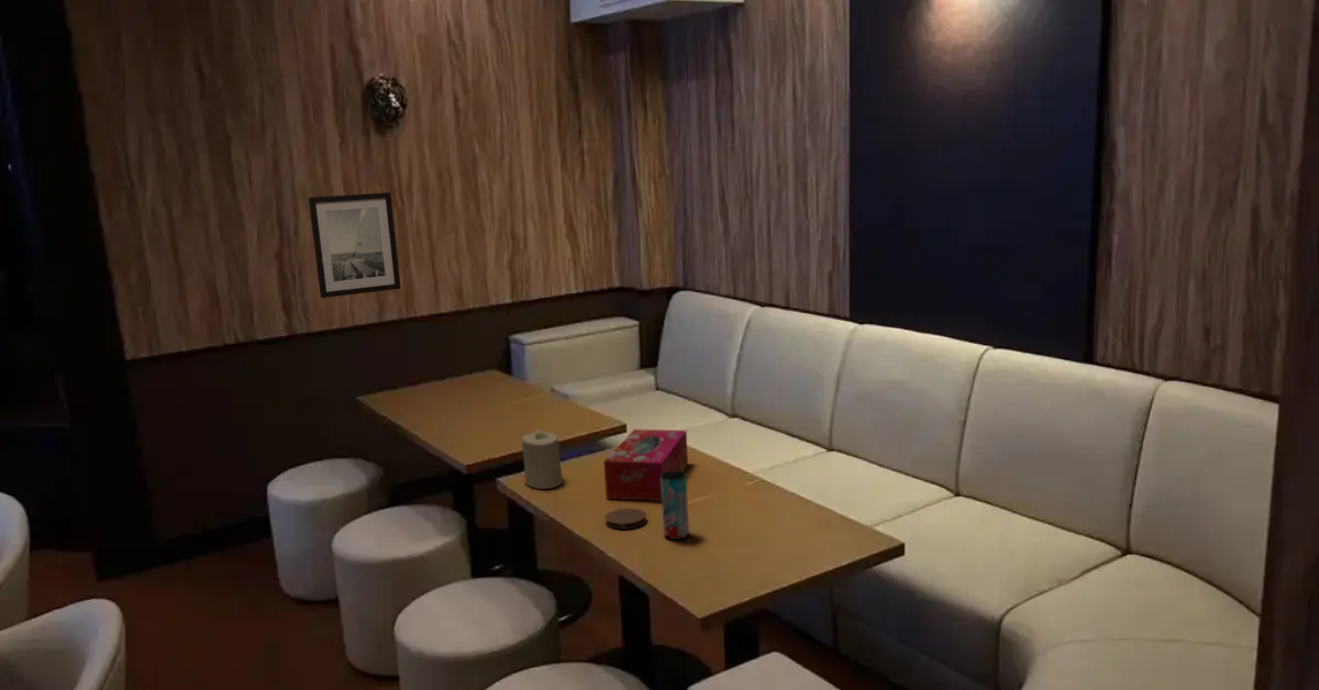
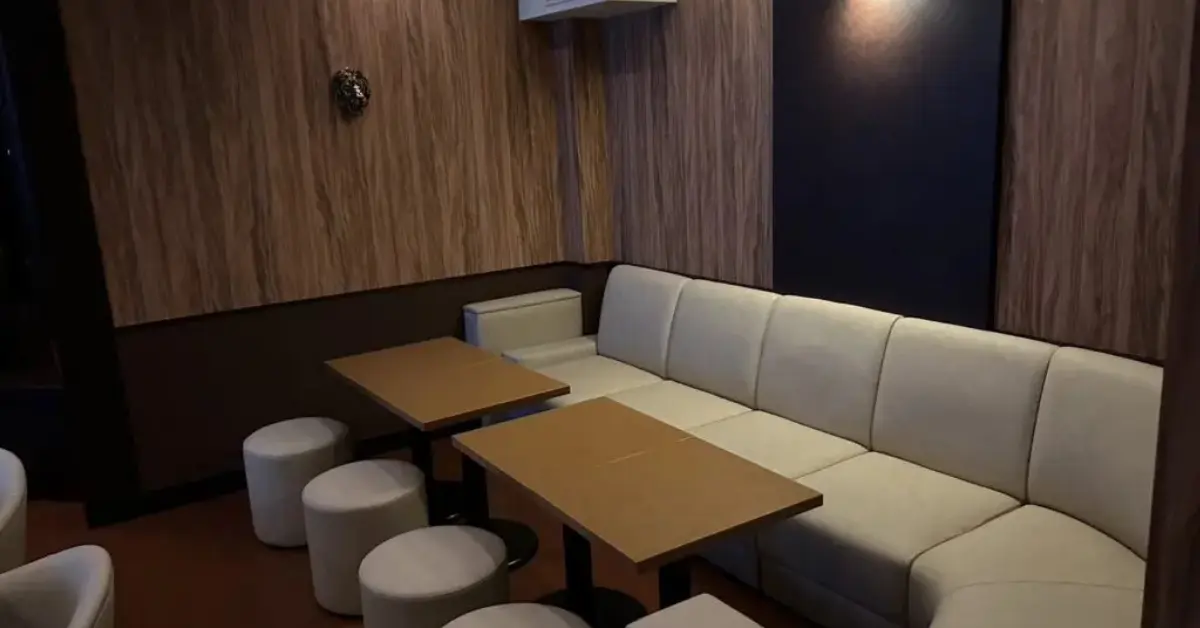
- tissue box [602,429,689,502]
- candle [521,427,564,490]
- wall art [308,191,402,299]
- coaster [605,508,647,530]
- beverage can [661,470,690,541]
